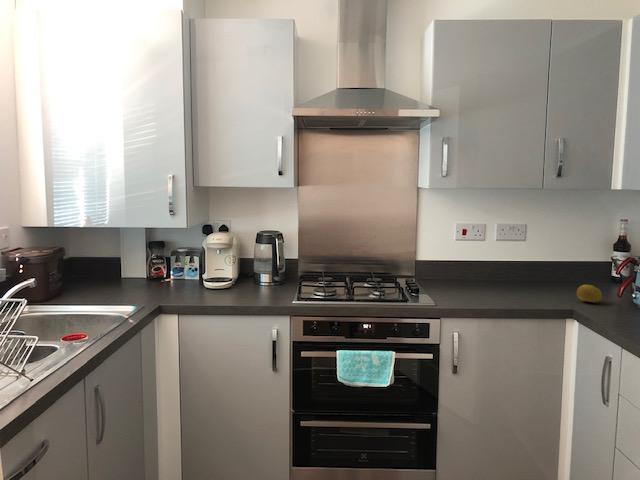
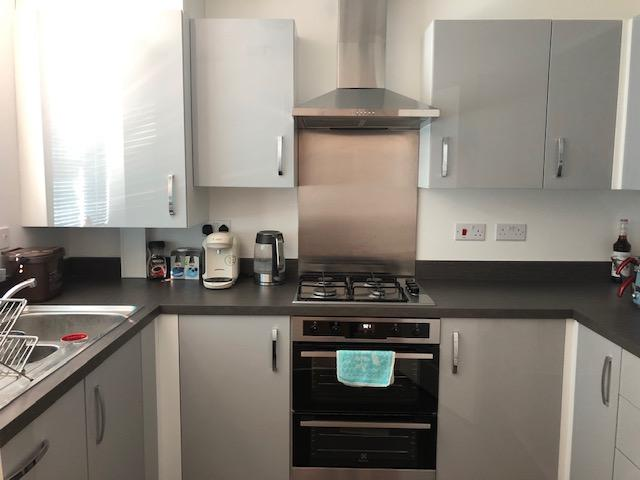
- fruit [576,284,603,304]
